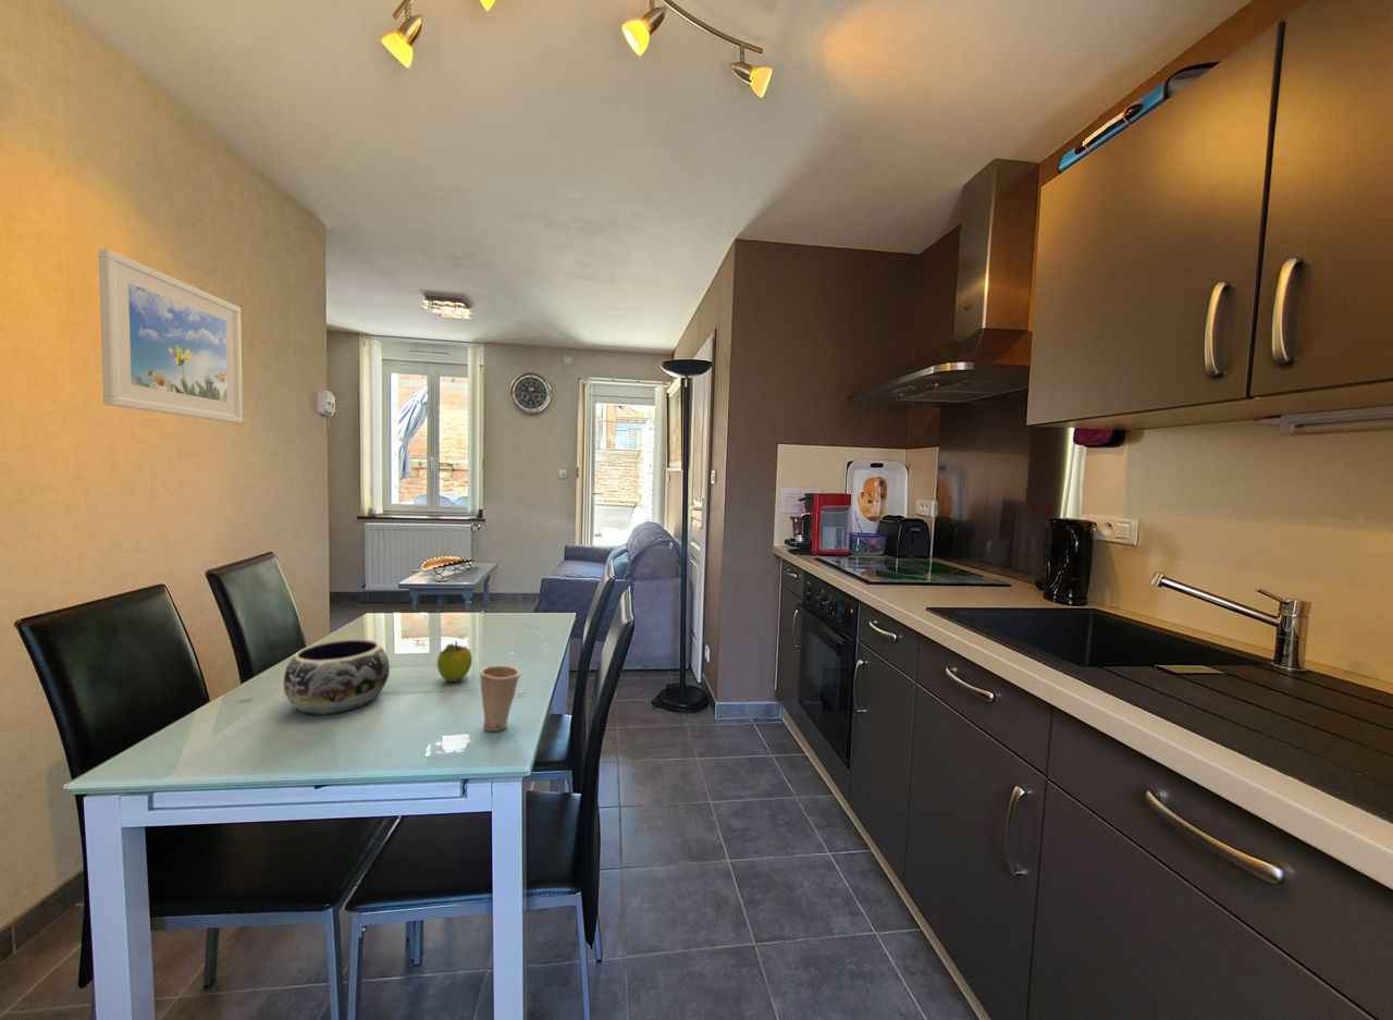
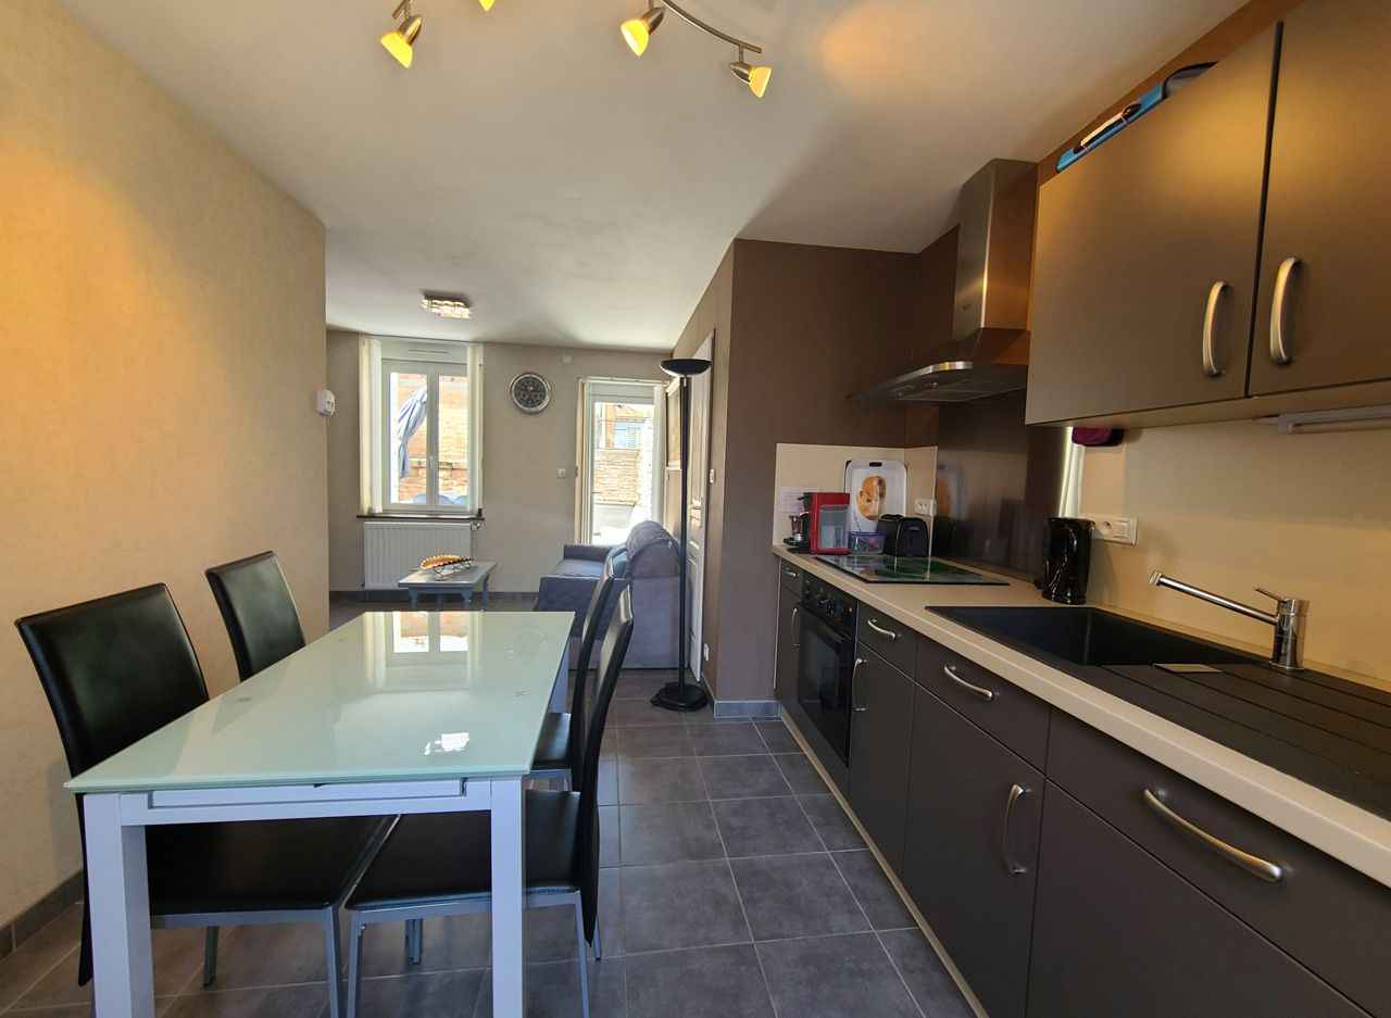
- fruit [436,640,473,683]
- decorative bowl [282,638,391,716]
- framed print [98,247,244,425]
- cup [479,665,521,733]
